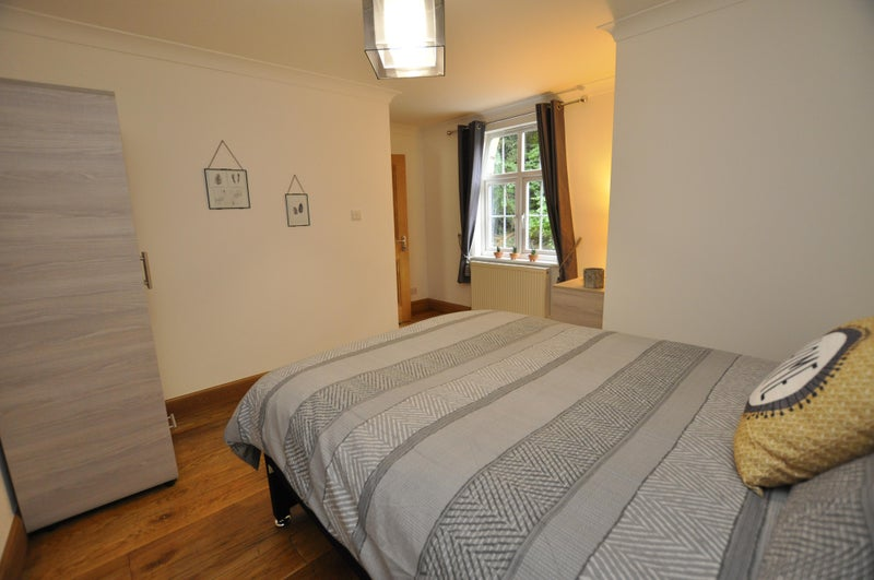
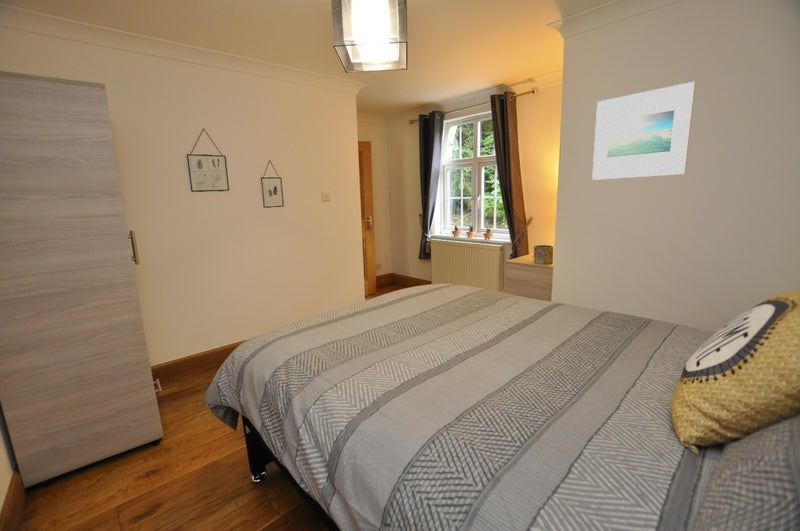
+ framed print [591,81,696,181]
